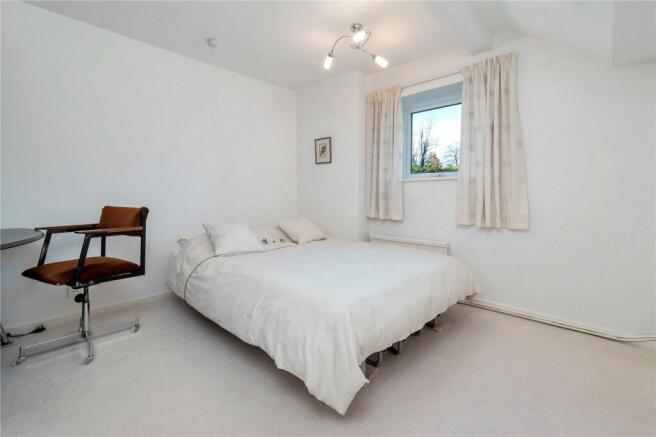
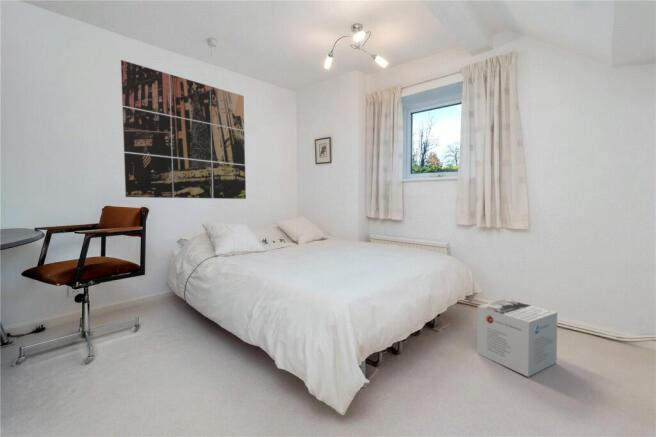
+ cardboard box [476,298,558,378]
+ wall art [120,59,247,200]
